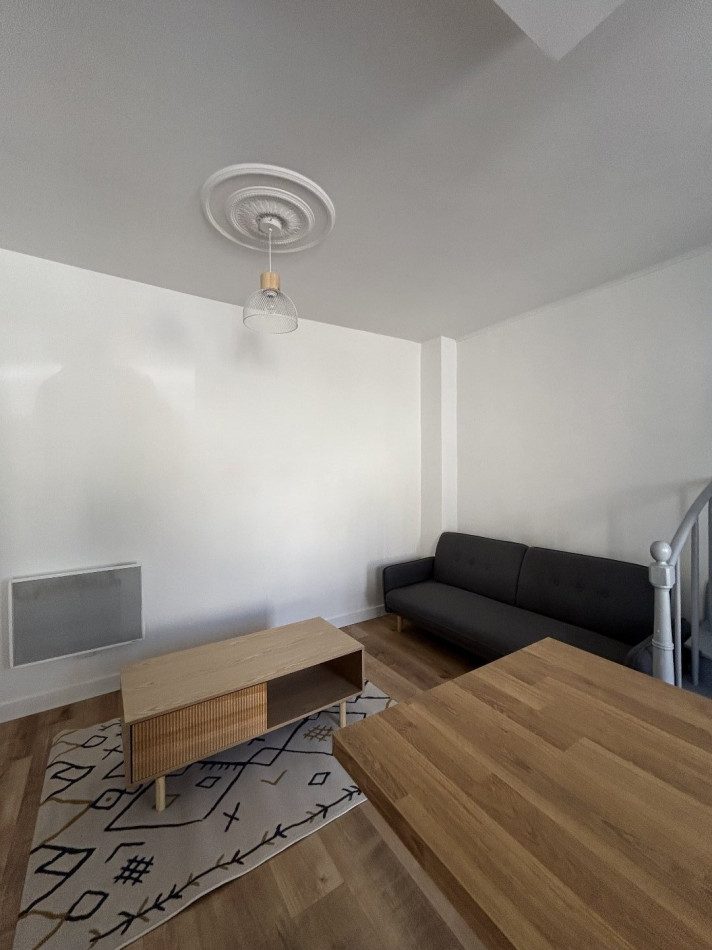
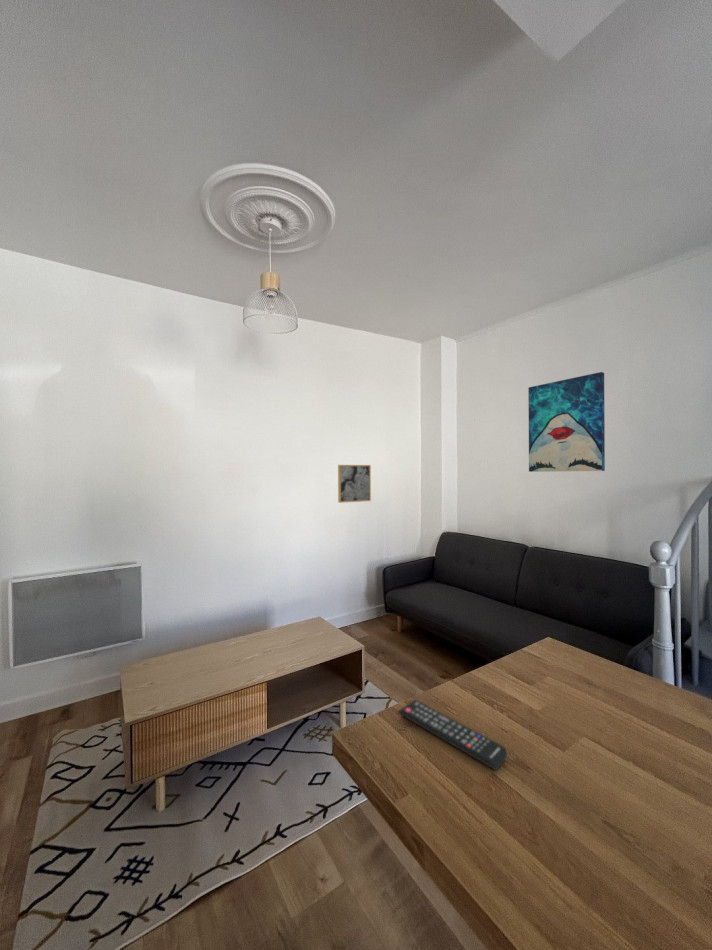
+ remote control [398,699,508,771]
+ wall art [527,371,606,473]
+ wall art [337,464,372,504]
